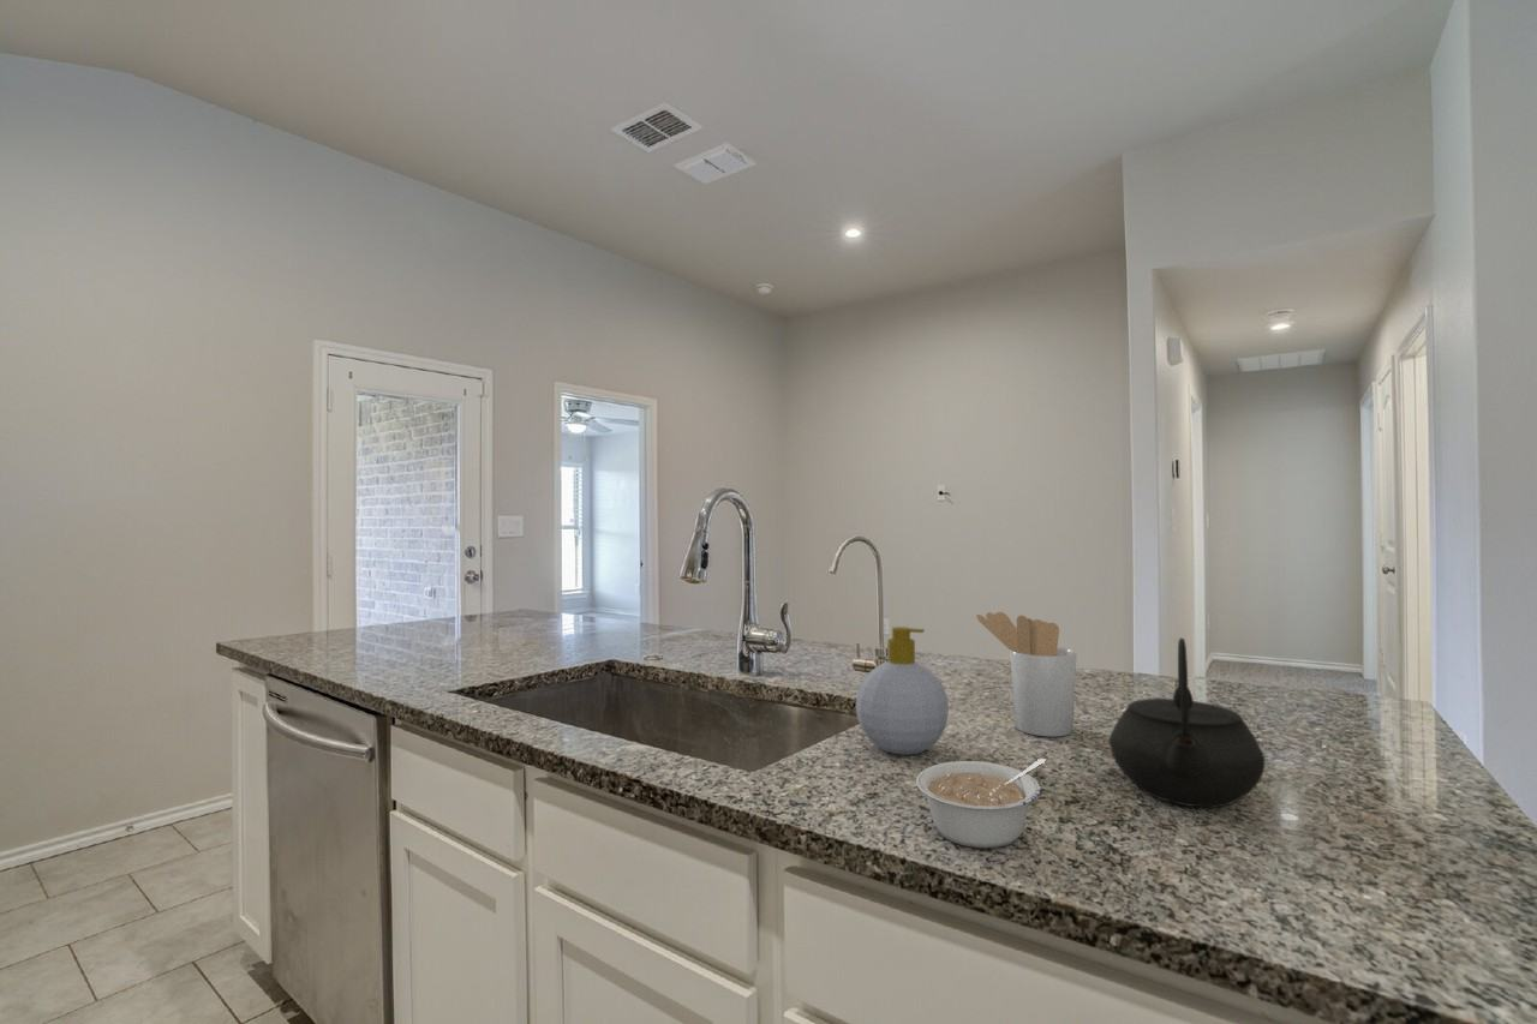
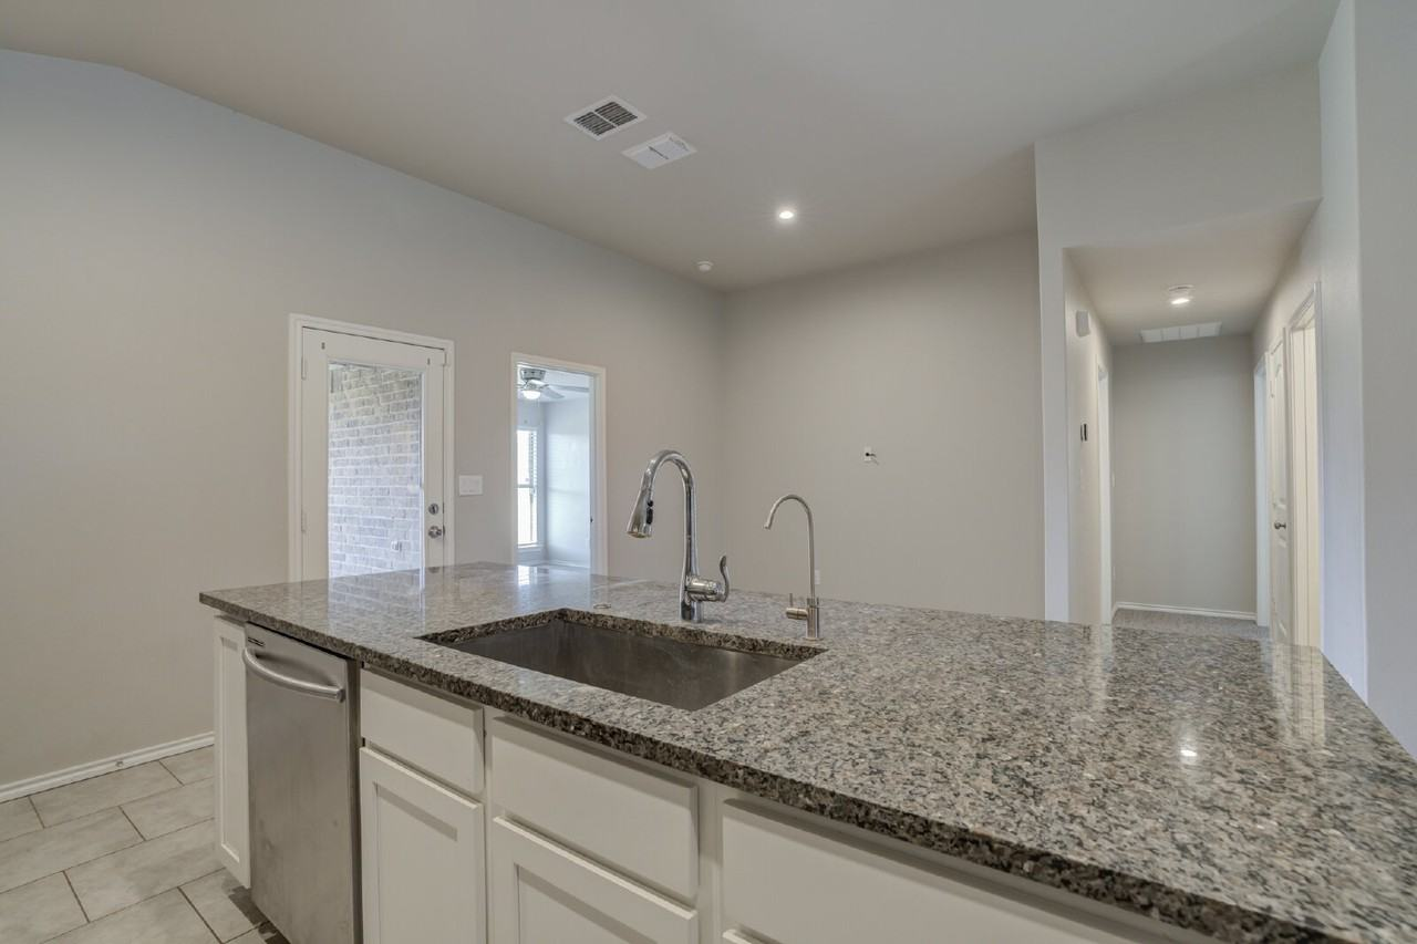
- legume [915,757,1048,849]
- utensil holder [975,611,1077,738]
- kettle [1108,636,1266,808]
- soap bottle [855,625,950,756]
